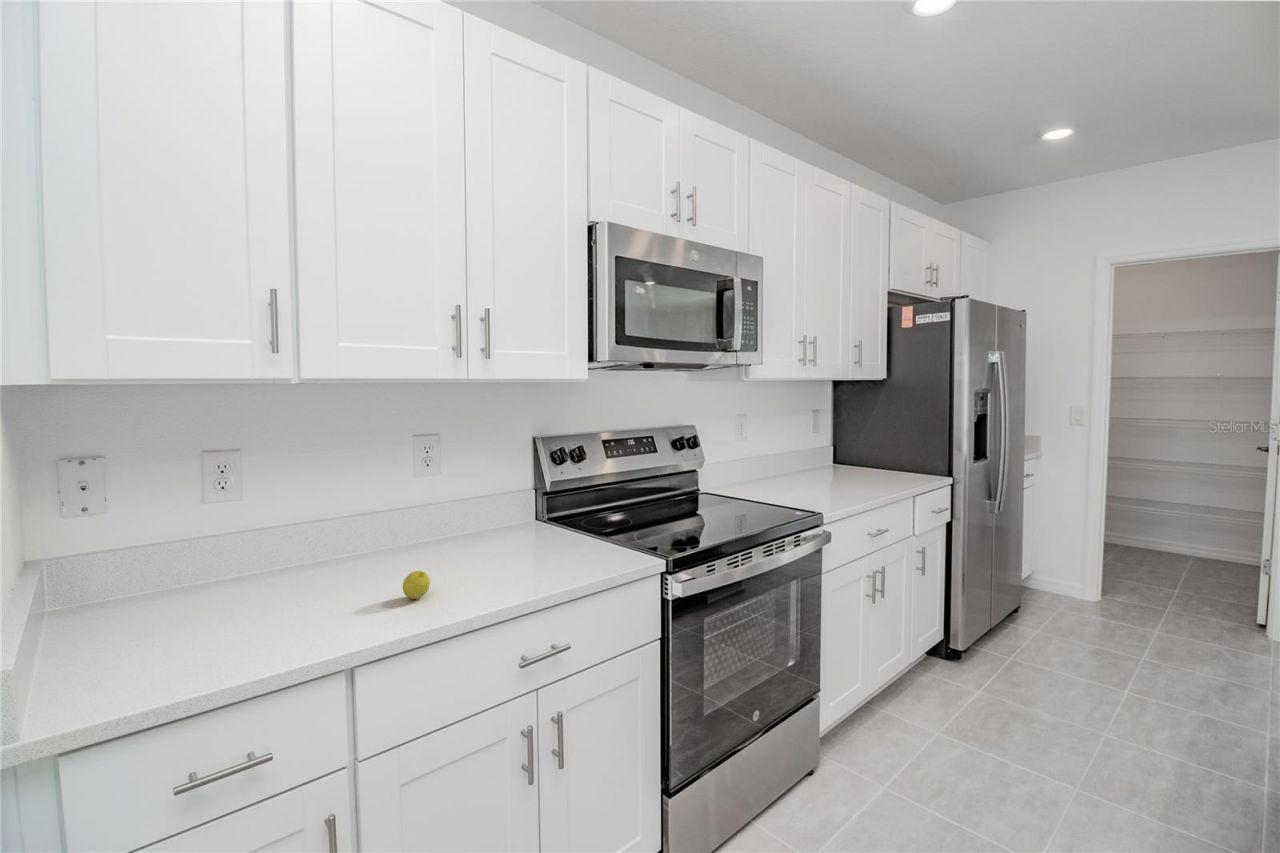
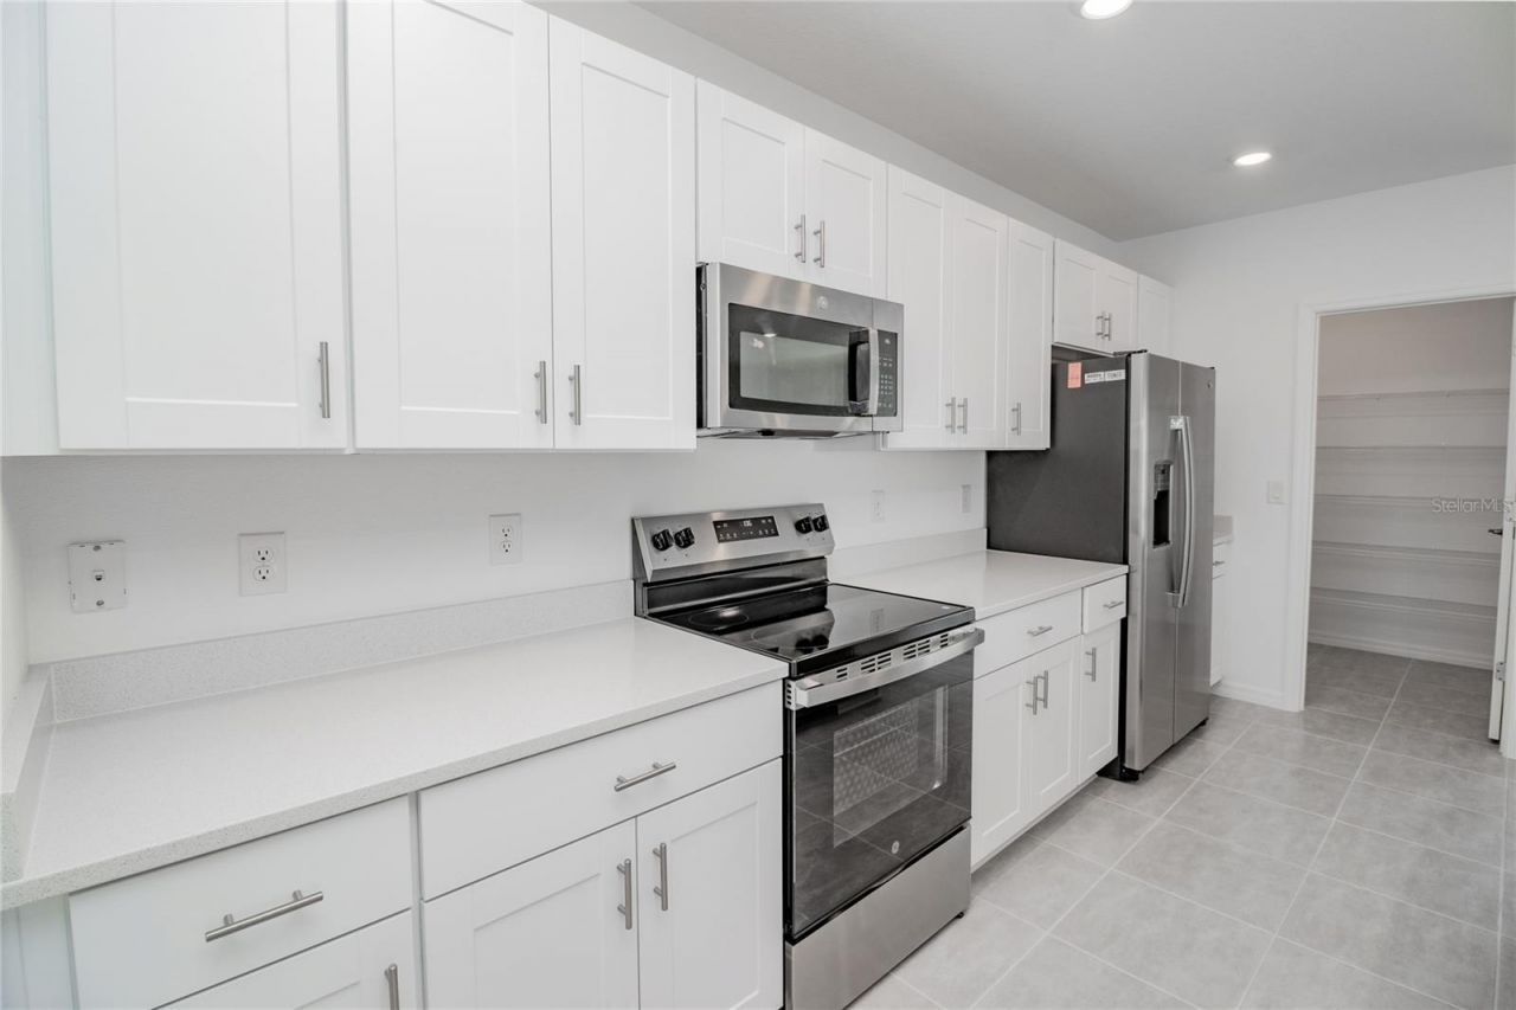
- fruit [402,570,431,600]
